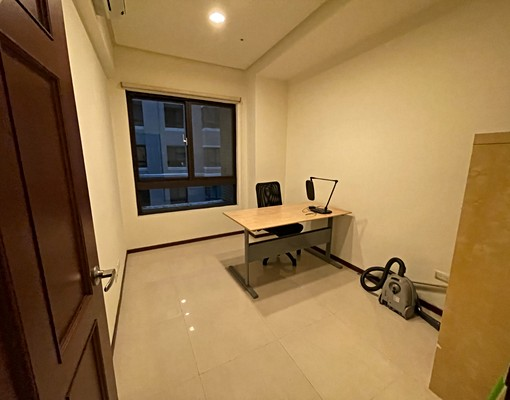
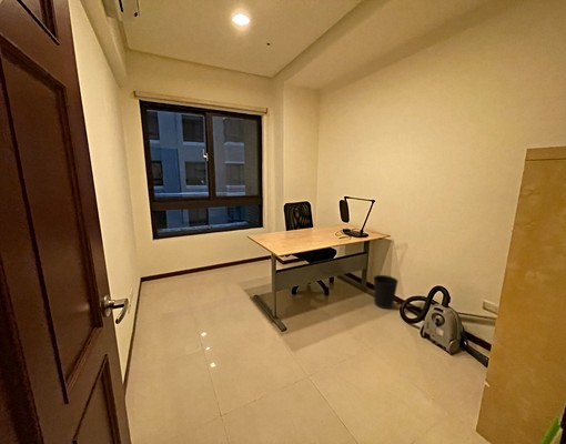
+ wastebasket [372,274,400,310]
